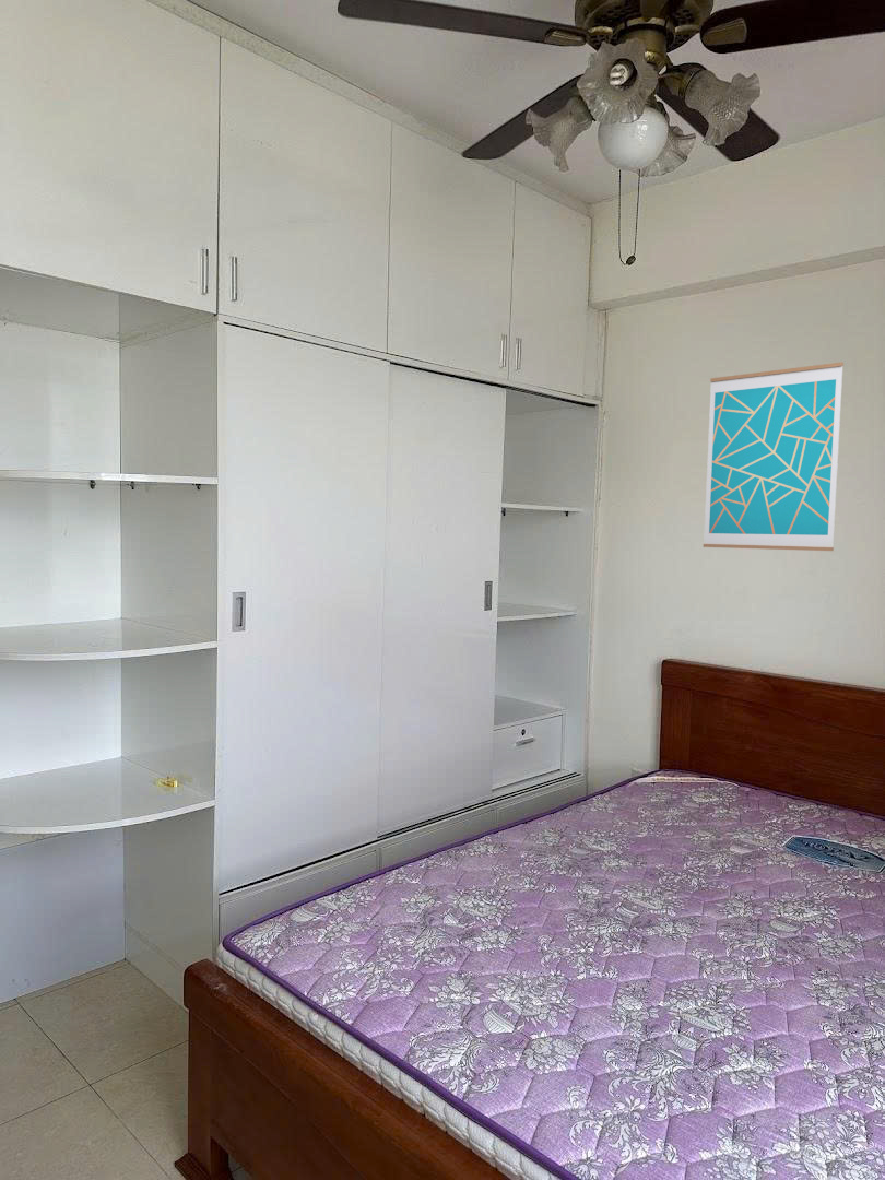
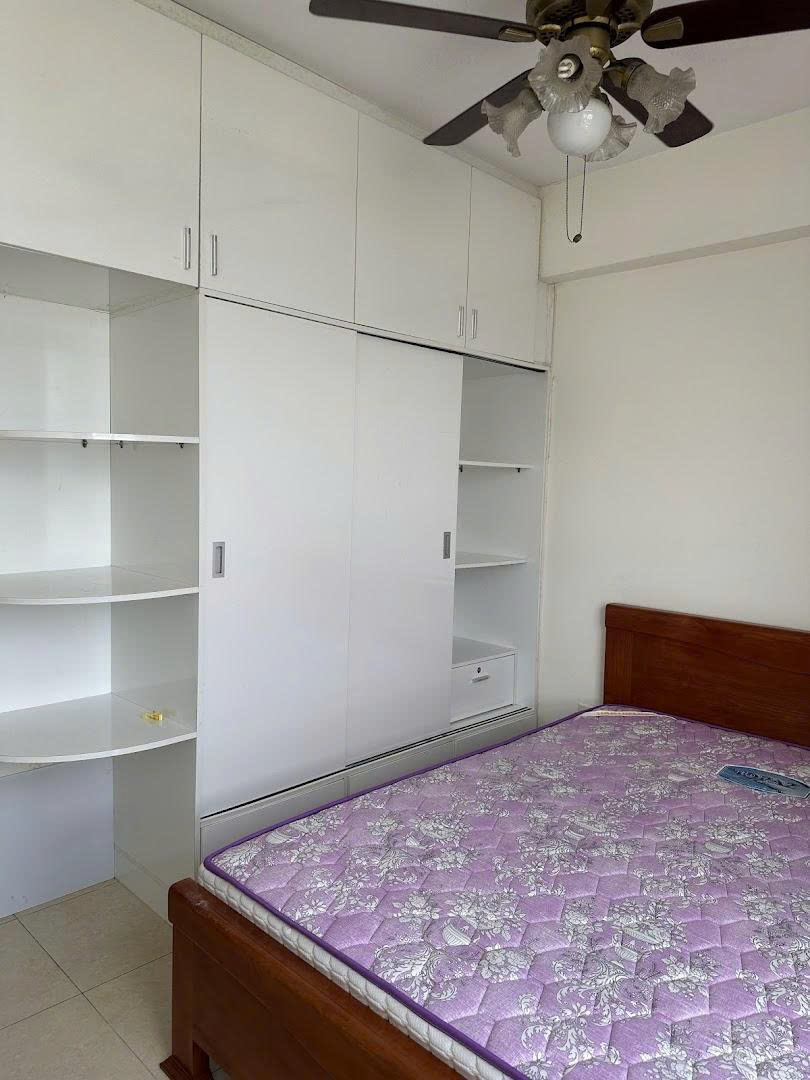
- wall art [703,361,845,552]
